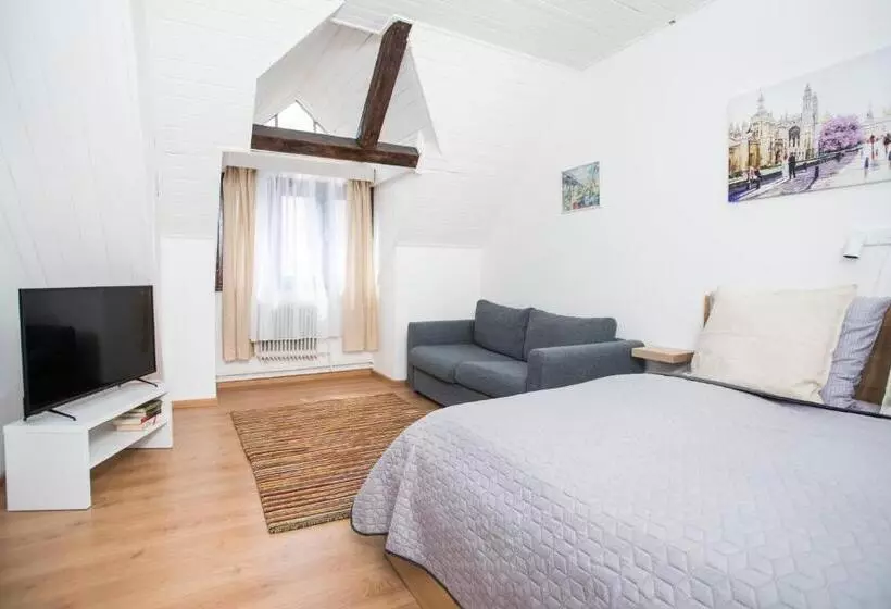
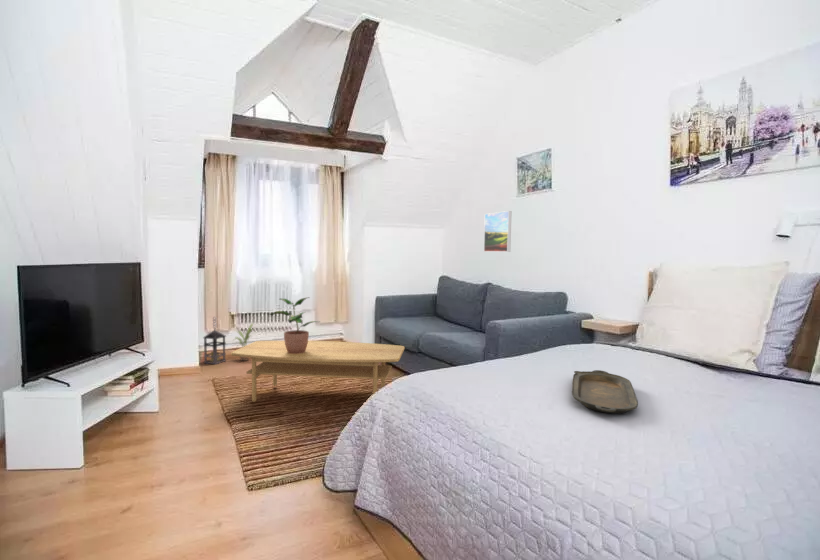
+ coffee table [230,340,406,403]
+ serving tray [571,369,639,414]
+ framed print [483,210,512,253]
+ potted plant [268,296,320,354]
+ potted plant [232,322,260,362]
+ lantern [202,316,227,365]
